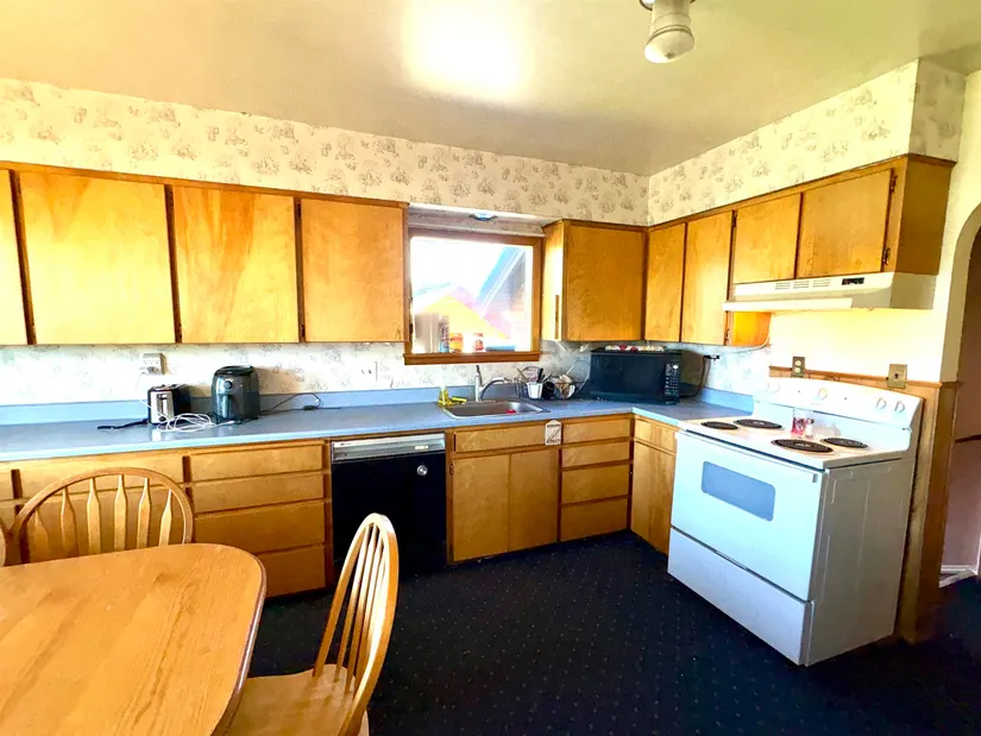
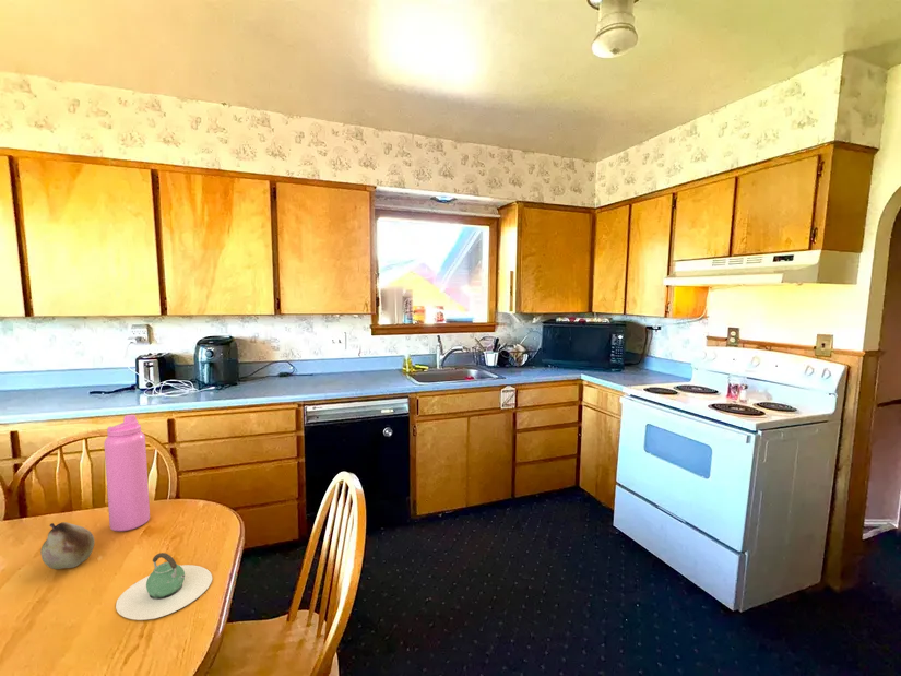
+ fruit [39,521,96,570]
+ teapot [115,552,213,621]
+ water bottle [103,414,151,532]
